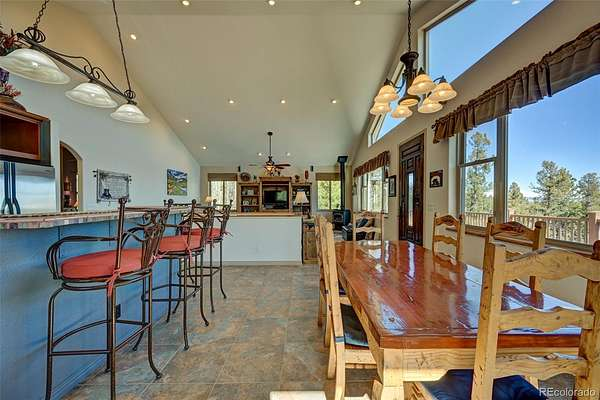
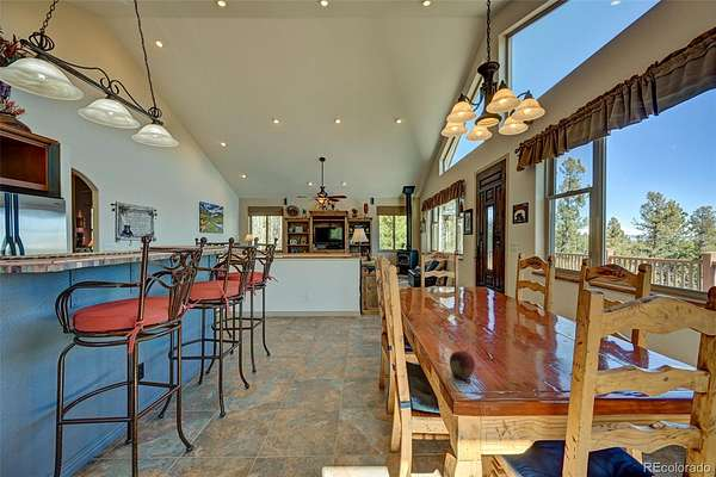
+ fruit [449,348,476,380]
